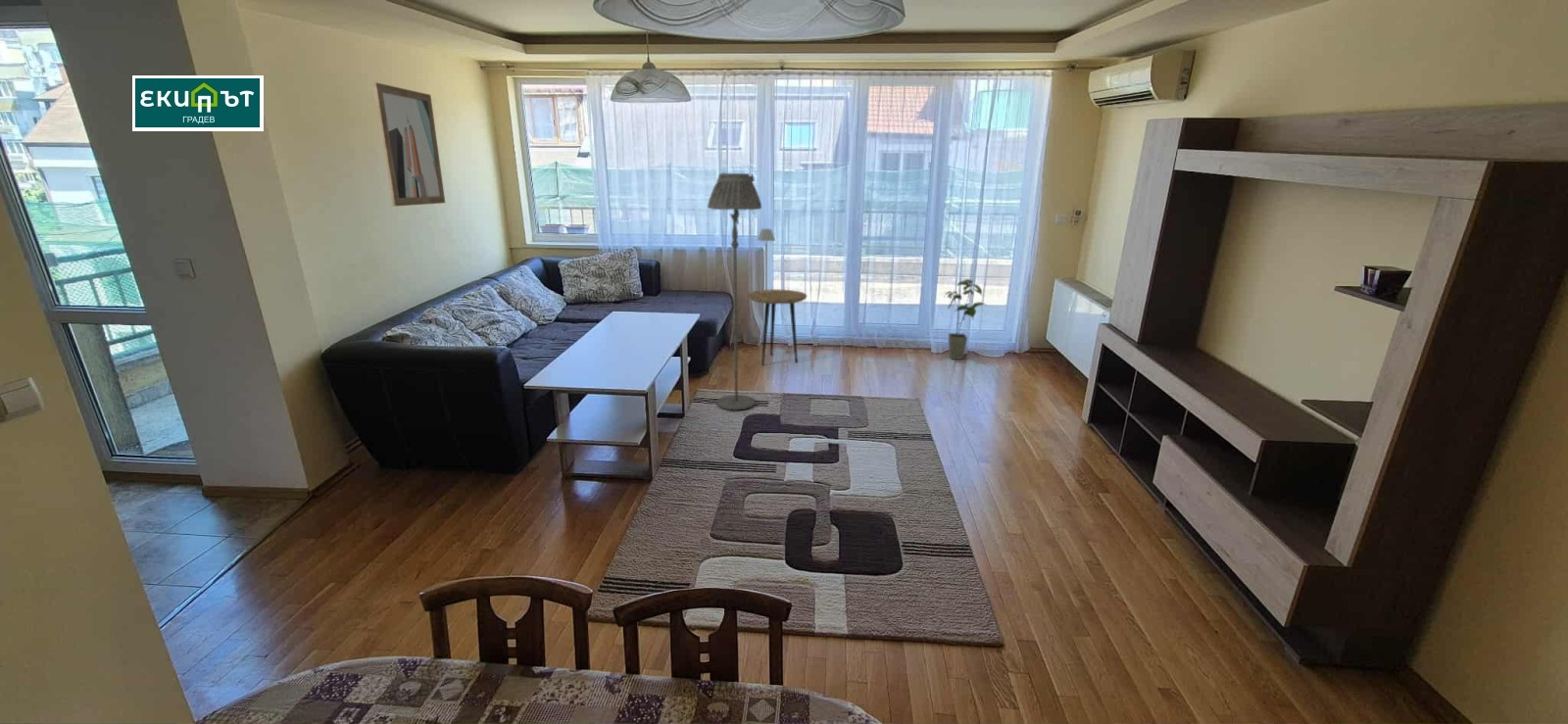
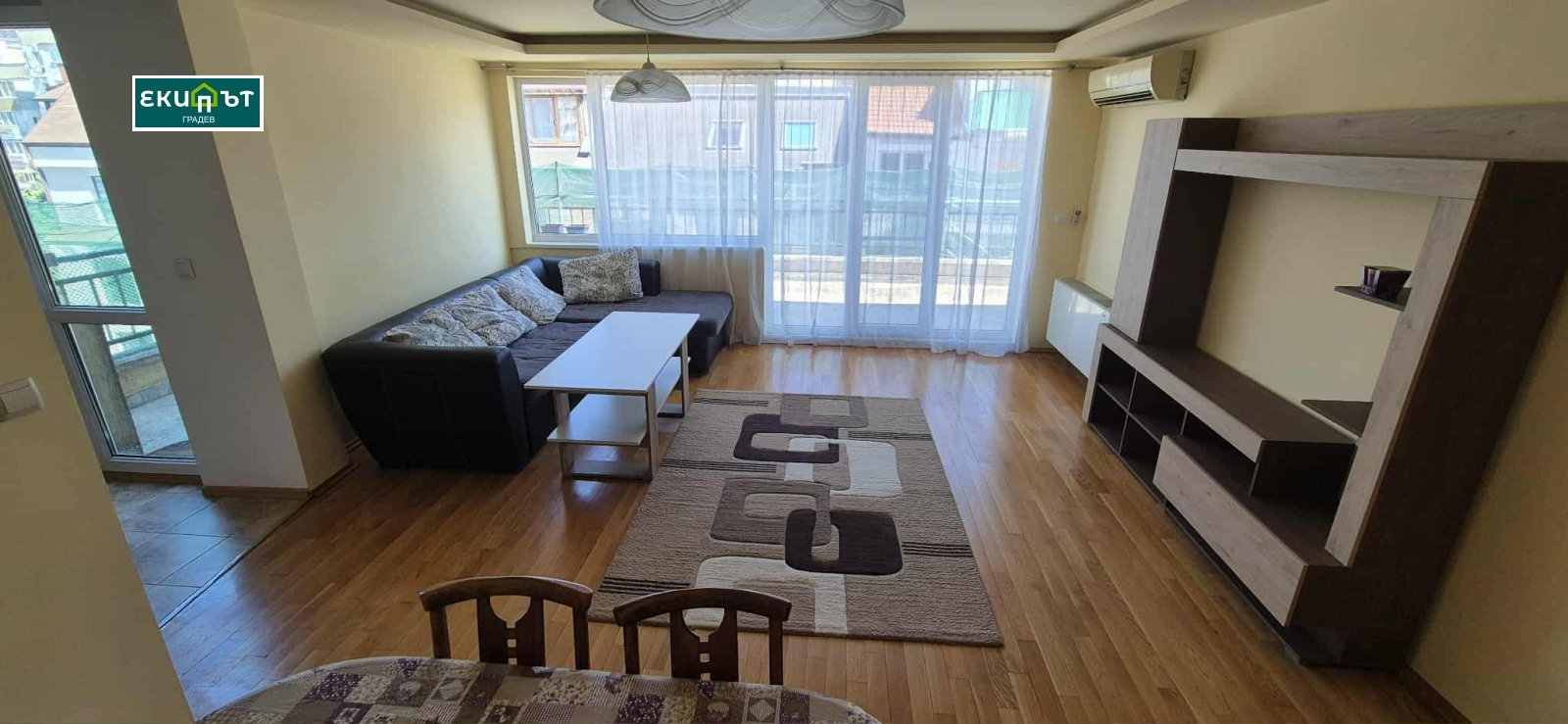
- wall art [372,81,446,207]
- house plant [944,278,988,361]
- side table [747,288,808,366]
- table lamp [757,228,776,294]
- floor lamp [707,172,762,411]
